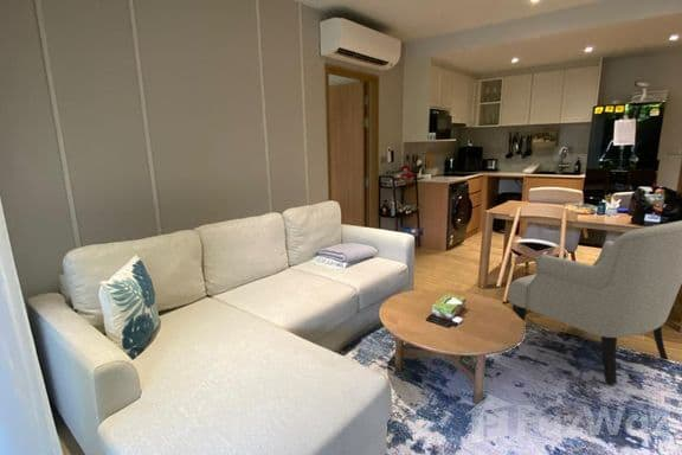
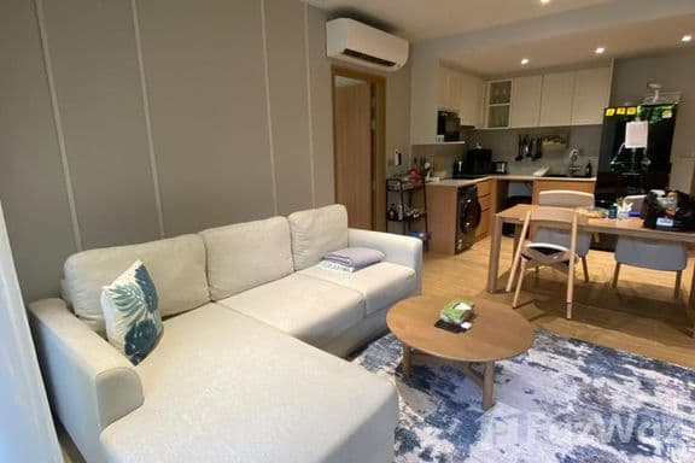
- chair [508,219,682,386]
